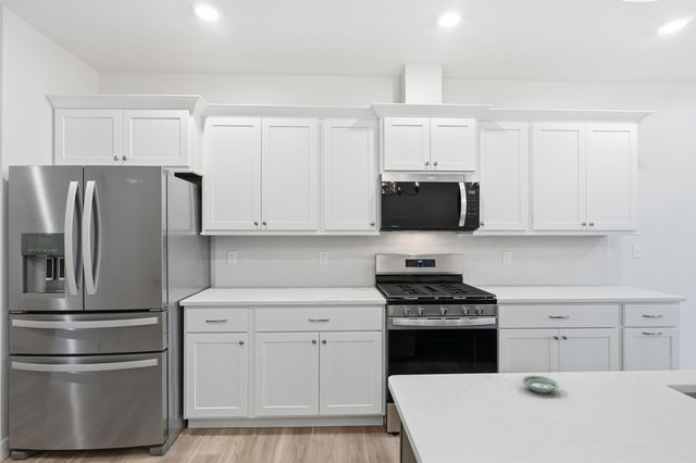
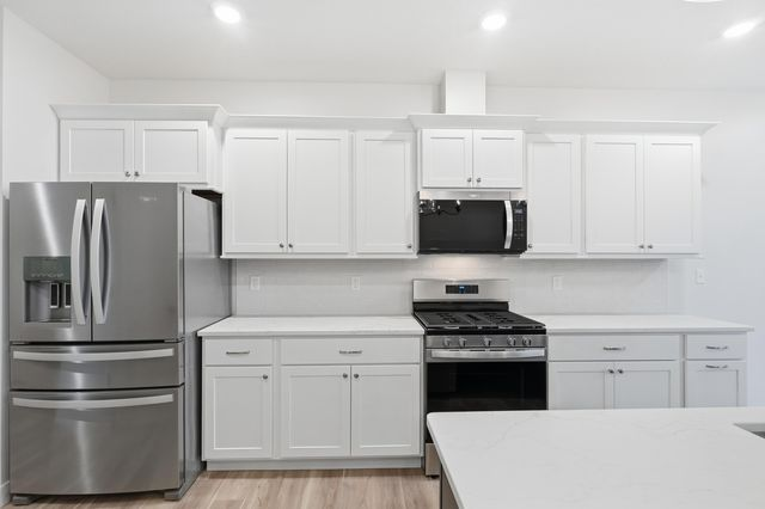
- saucer [521,375,560,395]
